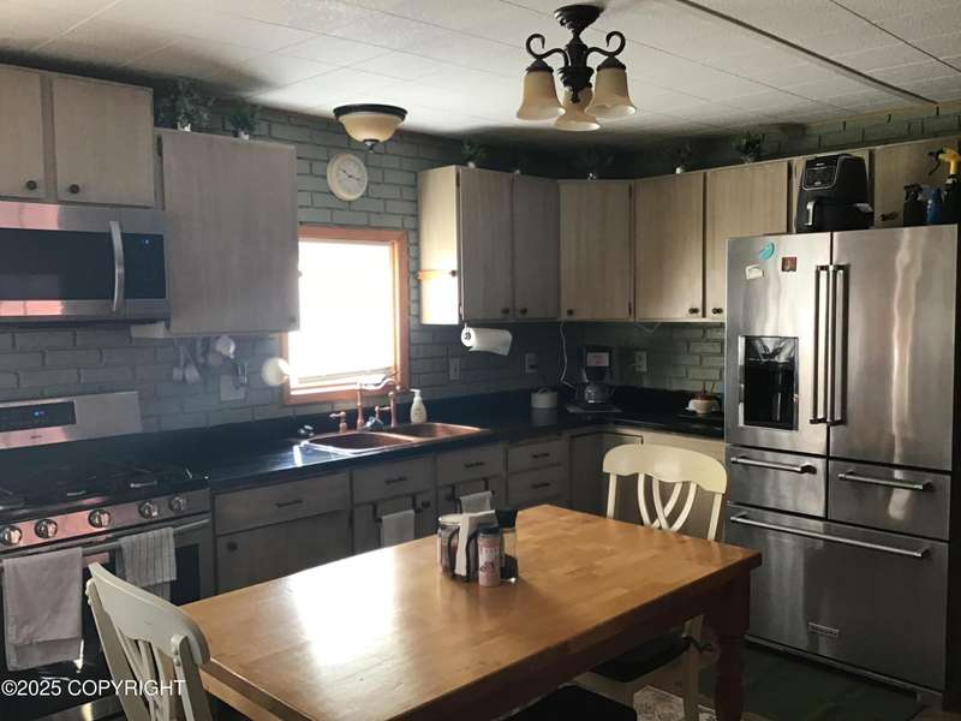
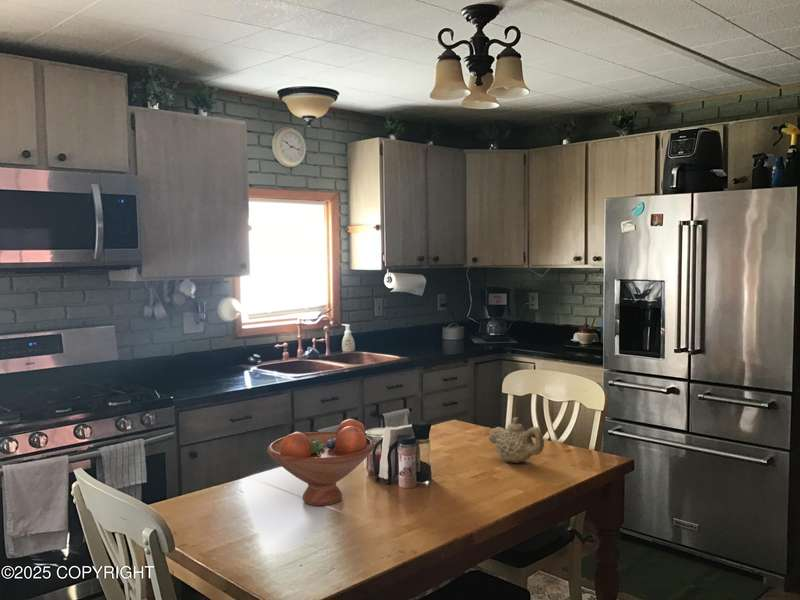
+ fruit bowl [266,418,376,507]
+ teapot [488,416,545,464]
